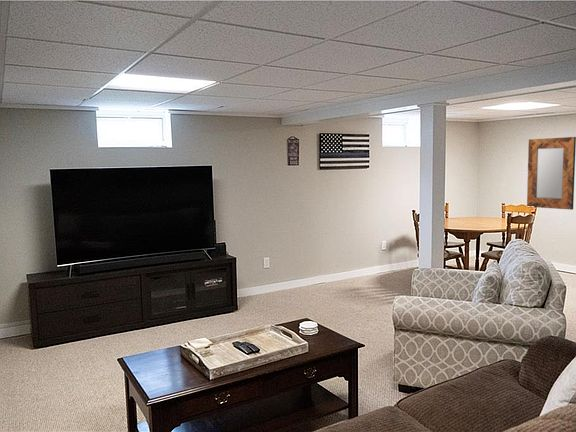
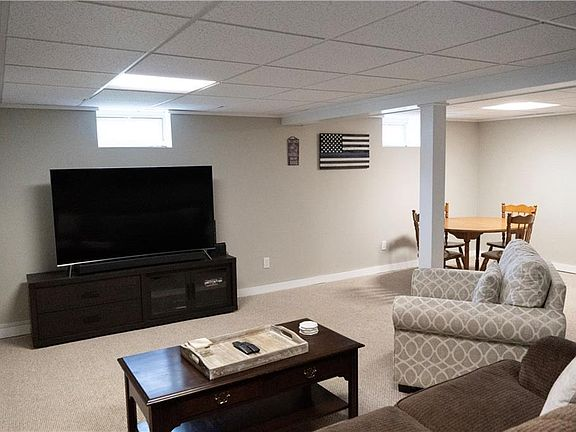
- home mirror [526,136,576,211]
